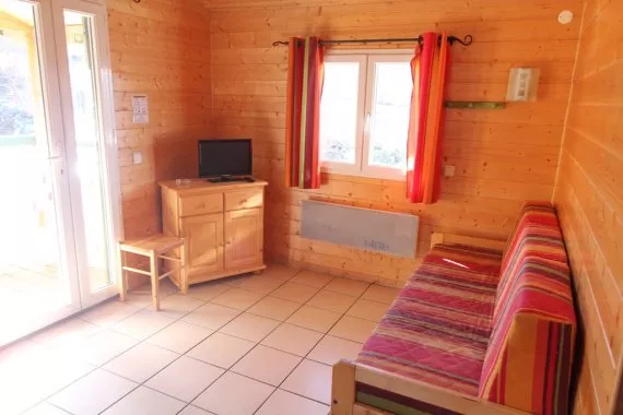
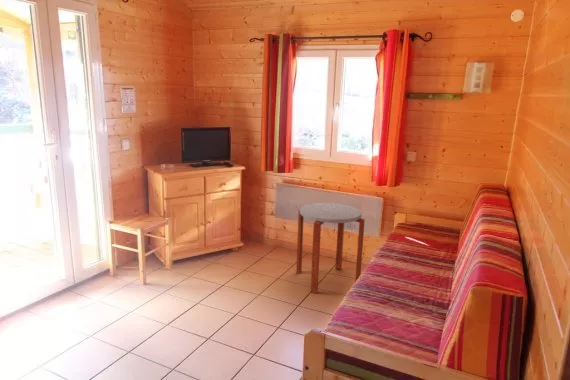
+ side table [295,202,366,295]
